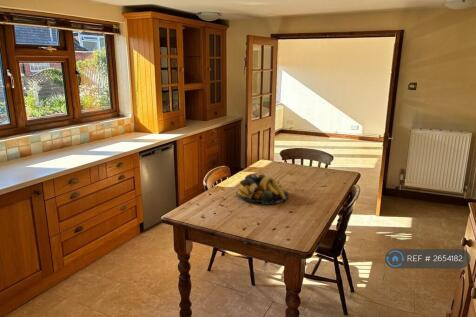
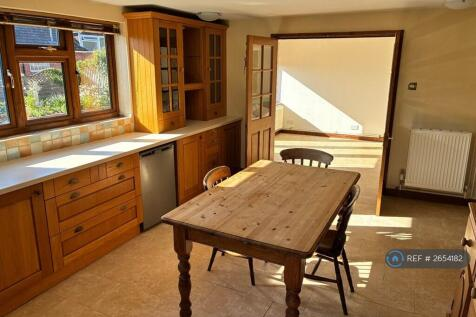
- fruit bowl [235,173,289,205]
